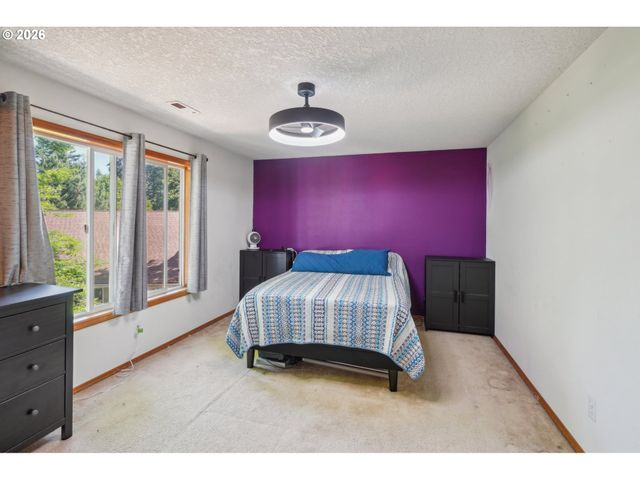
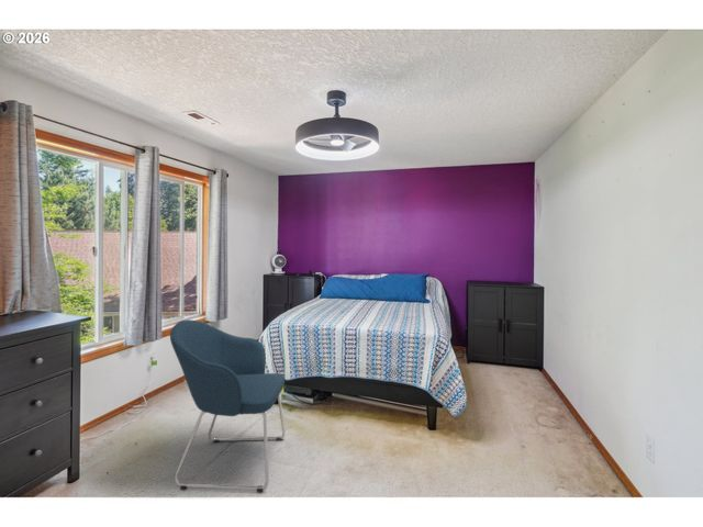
+ chair [169,318,287,494]
